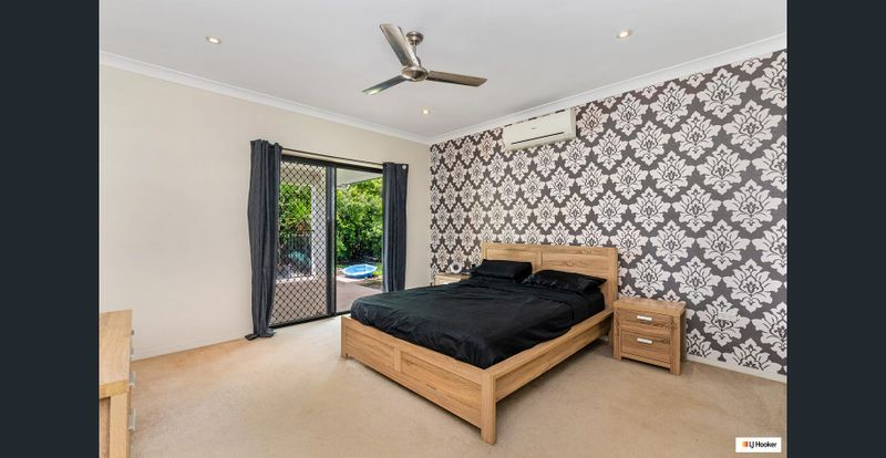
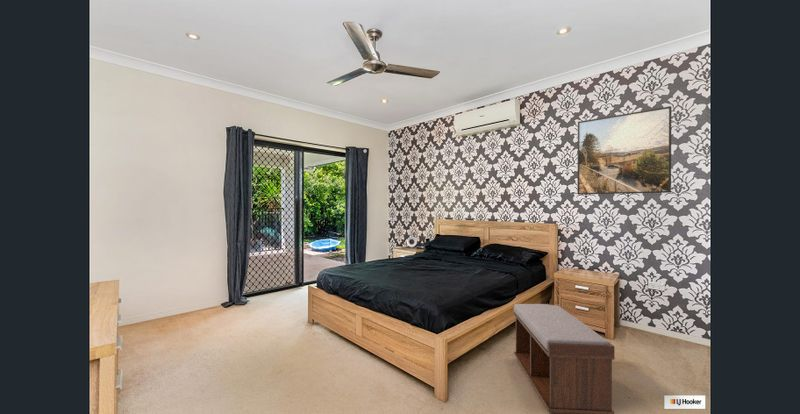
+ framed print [576,105,672,196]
+ bench [513,303,615,414]
